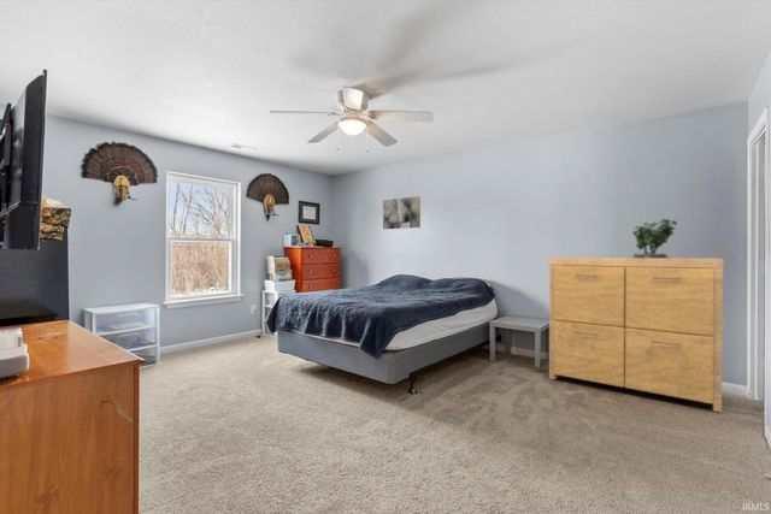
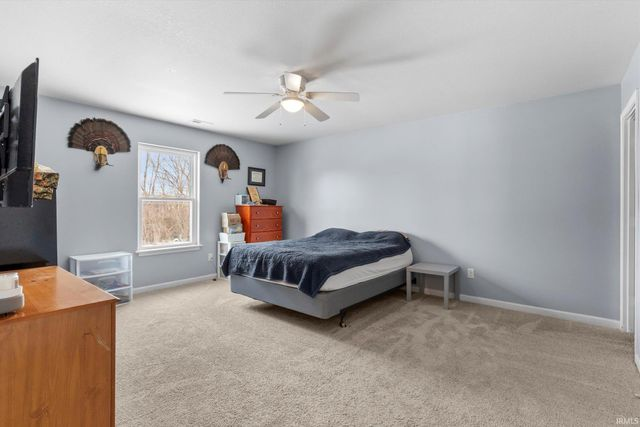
- wall art [382,195,422,230]
- dresser [548,256,725,413]
- potted plant [631,217,678,259]
